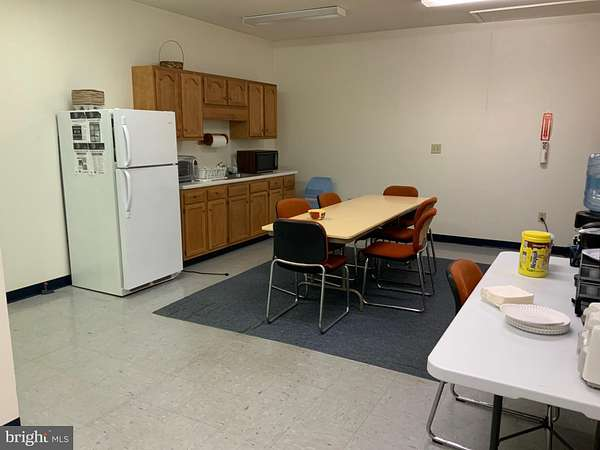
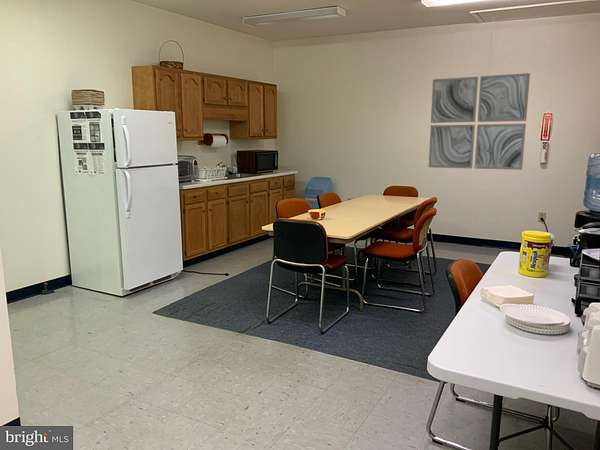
+ wall art [428,72,531,171]
